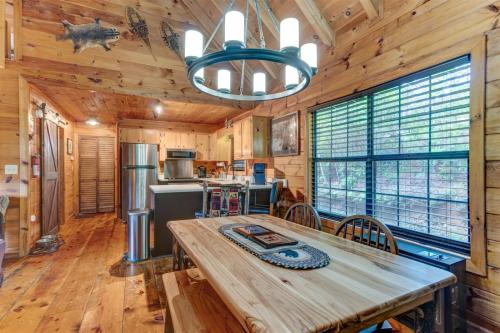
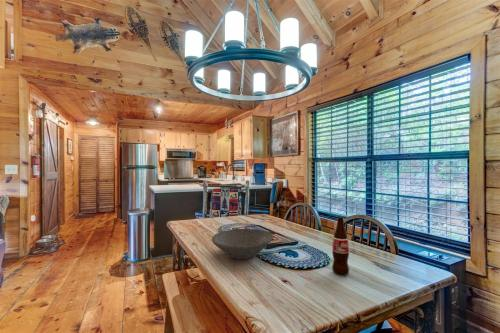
+ bottle [331,217,350,276]
+ bowl [211,228,274,260]
